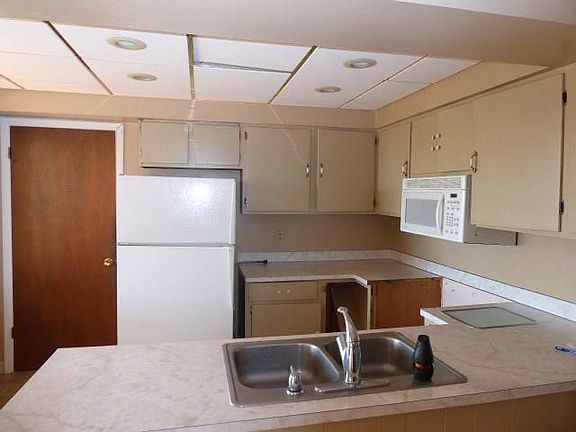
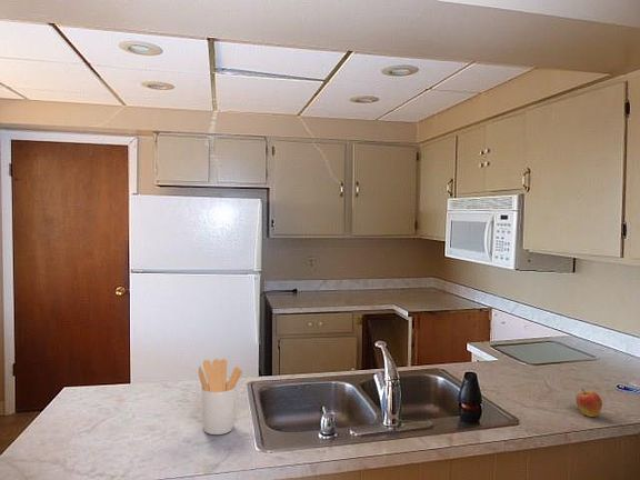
+ utensil holder [198,358,243,436]
+ fruit [574,388,603,418]
